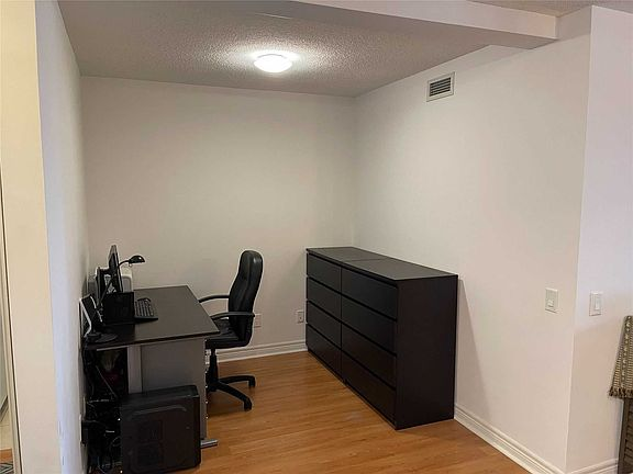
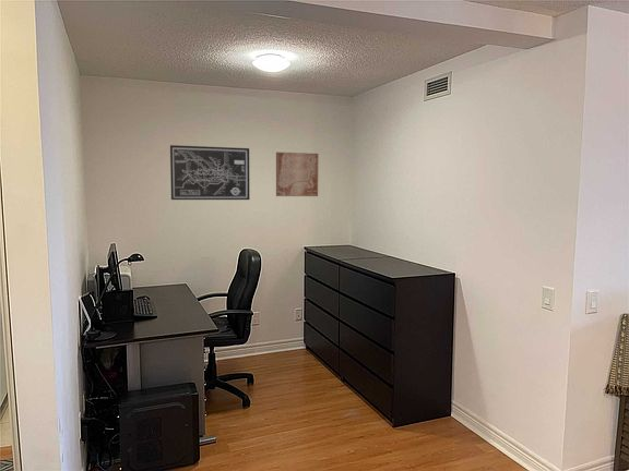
+ wall art [169,144,251,201]
+ wall art [275,150,319,197]
